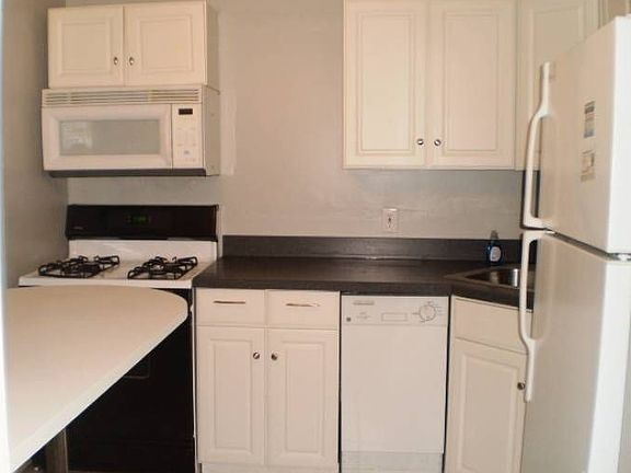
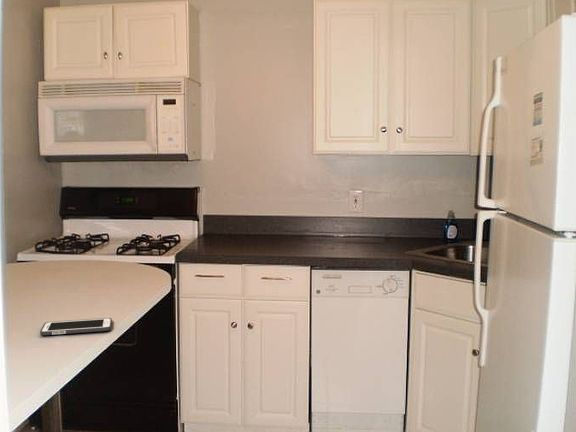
+ cell phone [39,317,113,336]
